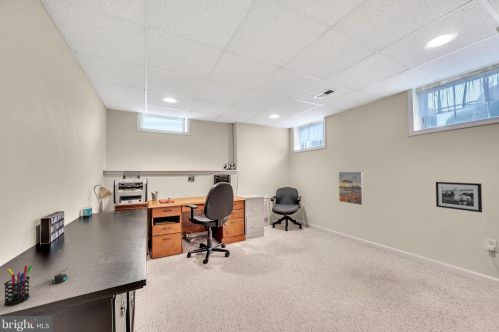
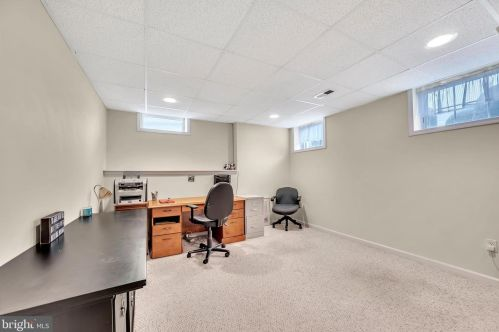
- pen holder [3,265,33,307]
- mouse [51,267,69,285]
- picture frame [435,181,483,213]
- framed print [338,171,364,206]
